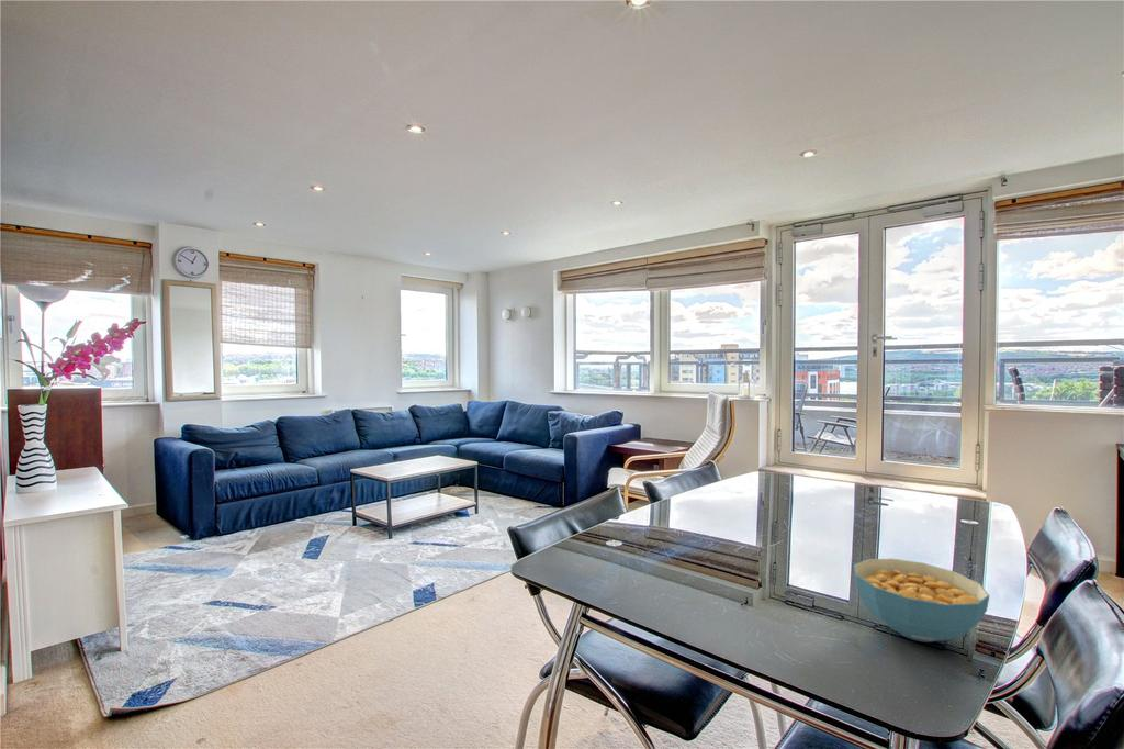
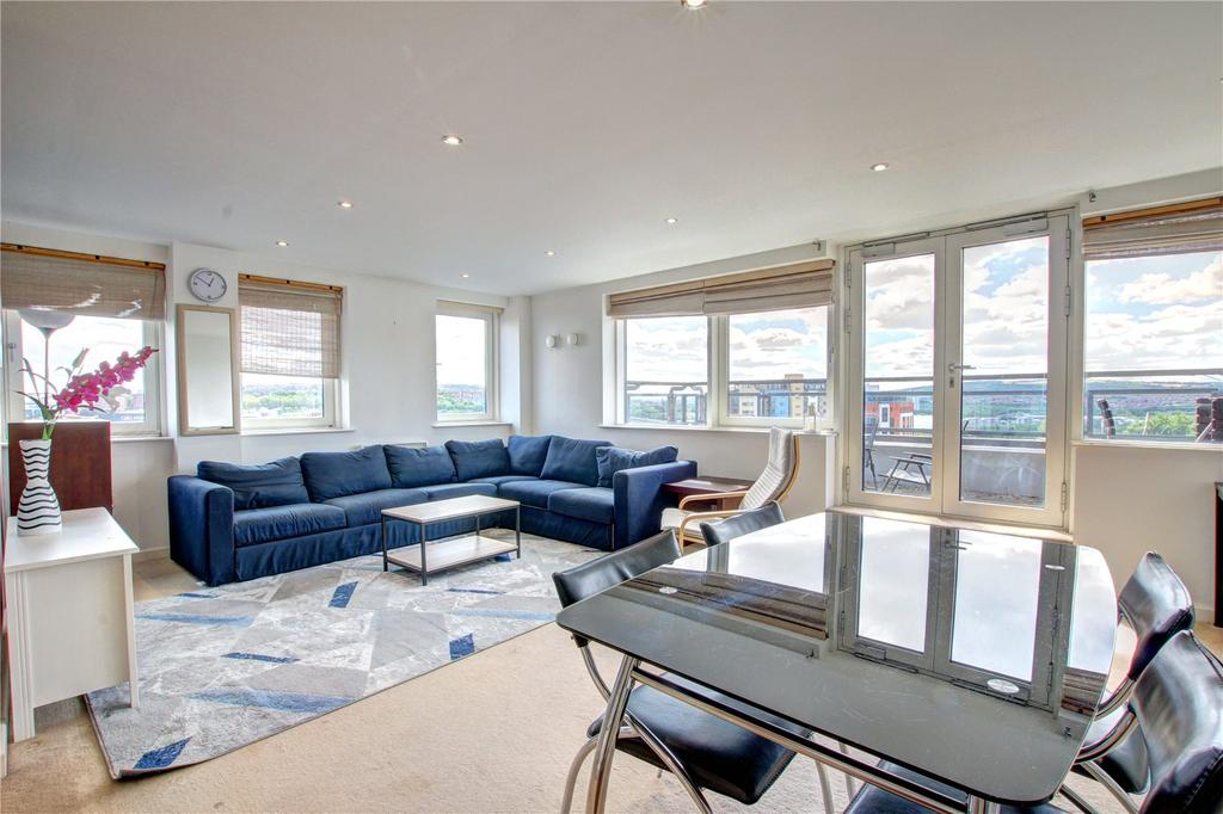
- cereal bowl [853,558,990,644]
